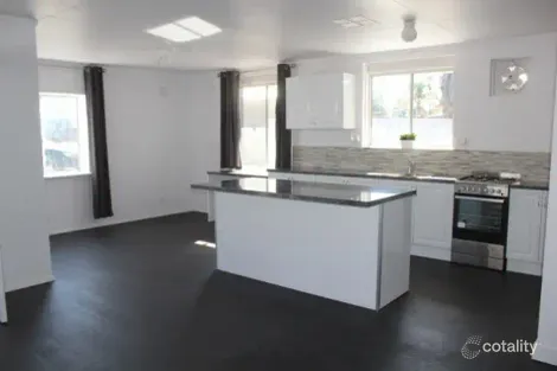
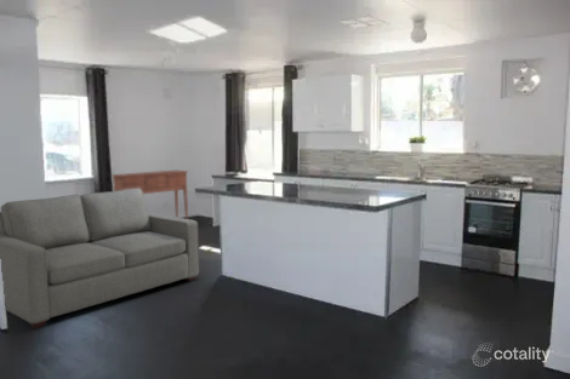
+ sofa [0,188,200,329]
+ console table [112,170,189,219]
